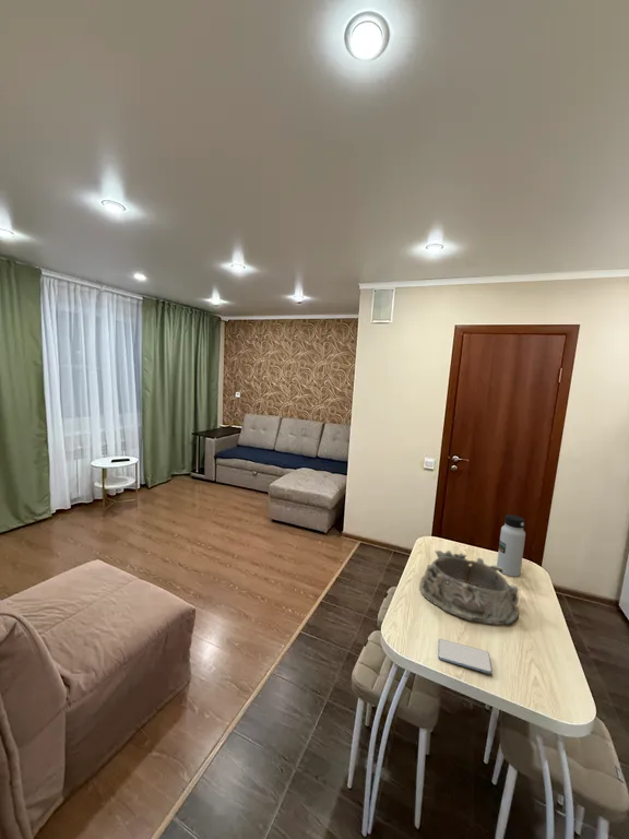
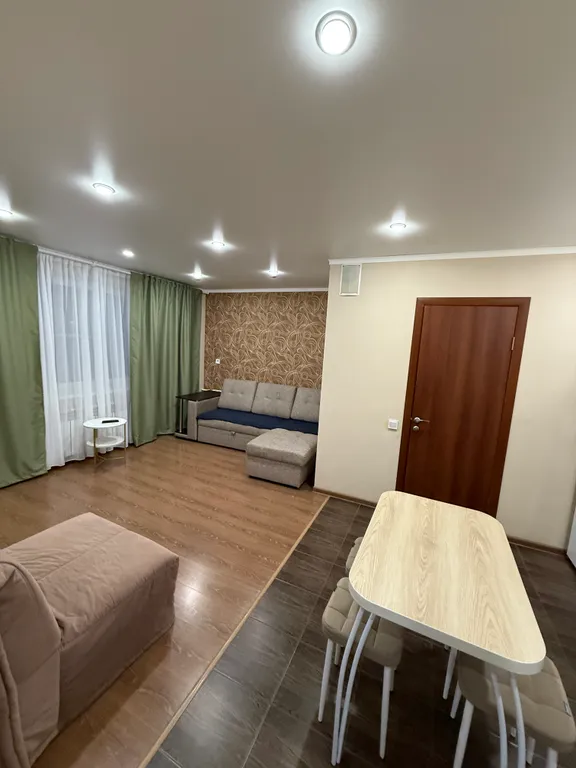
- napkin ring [418,550,520,626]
- water bottle [496,513,526,578]
- smartphone [437,638,494,675]
